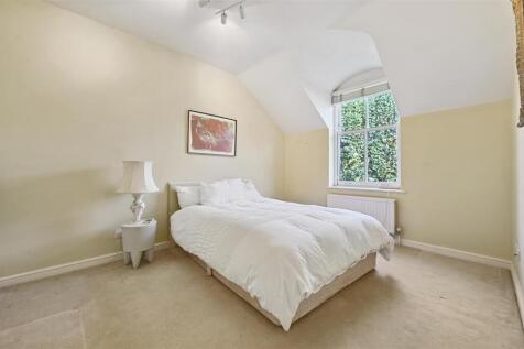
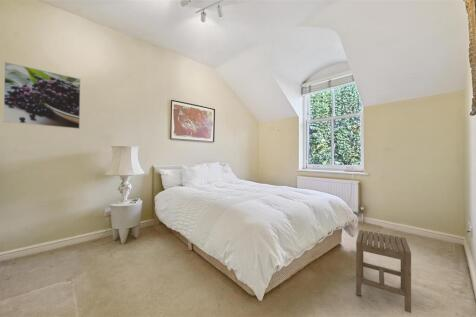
+ stool [355,229,412,314]
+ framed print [2,61,81,130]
